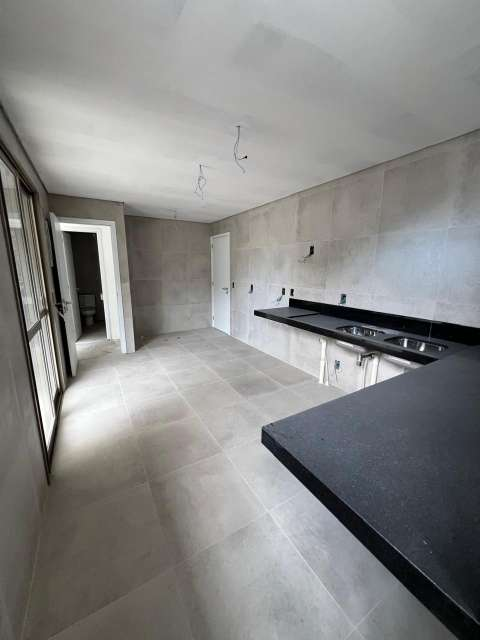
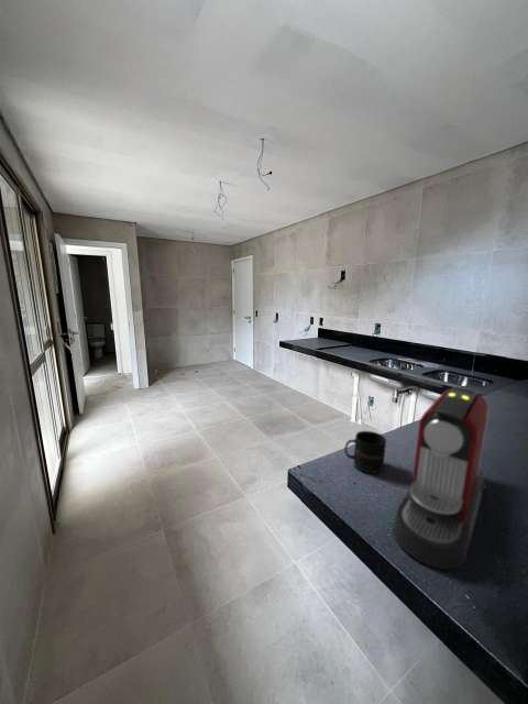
+ mug [343,430,387,474]
+ coffee maker [392,386,491,570]
